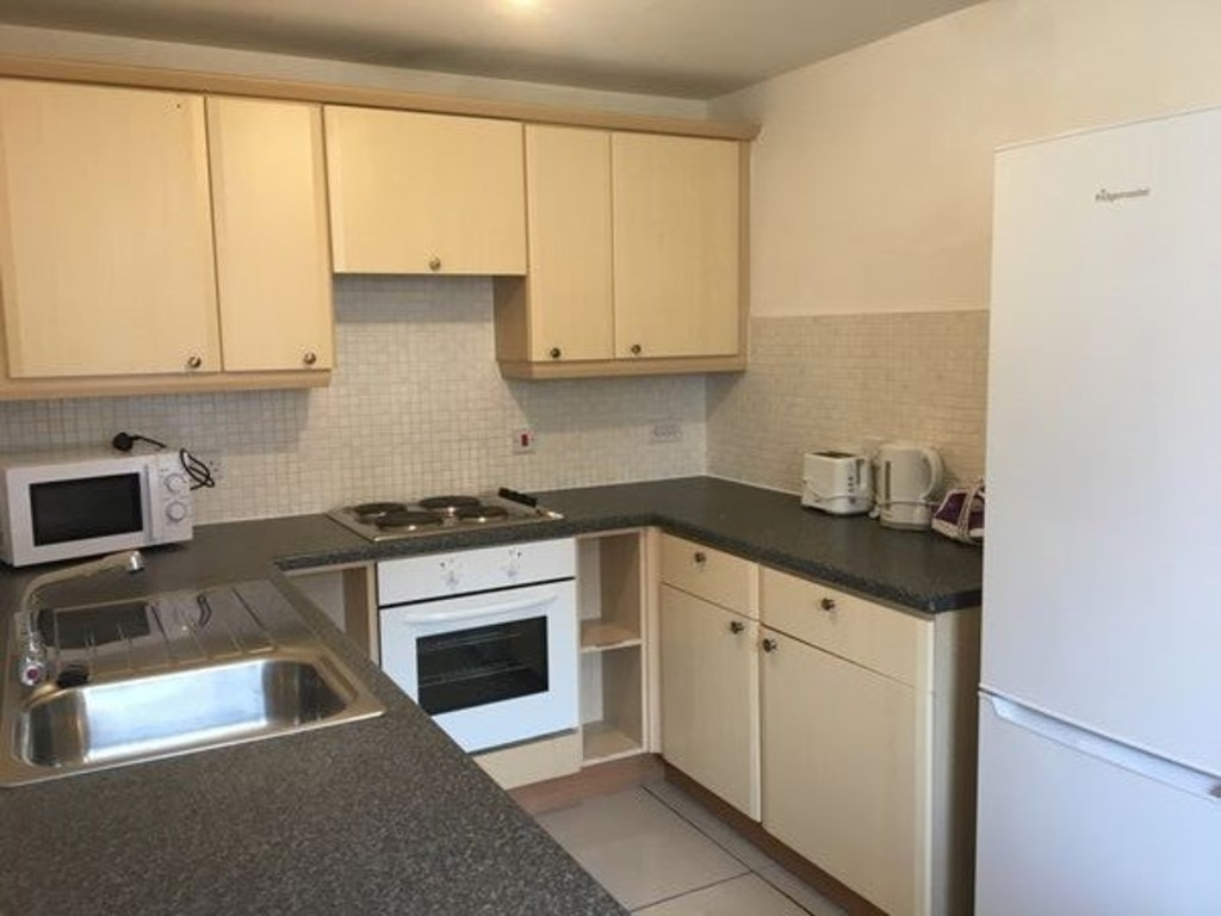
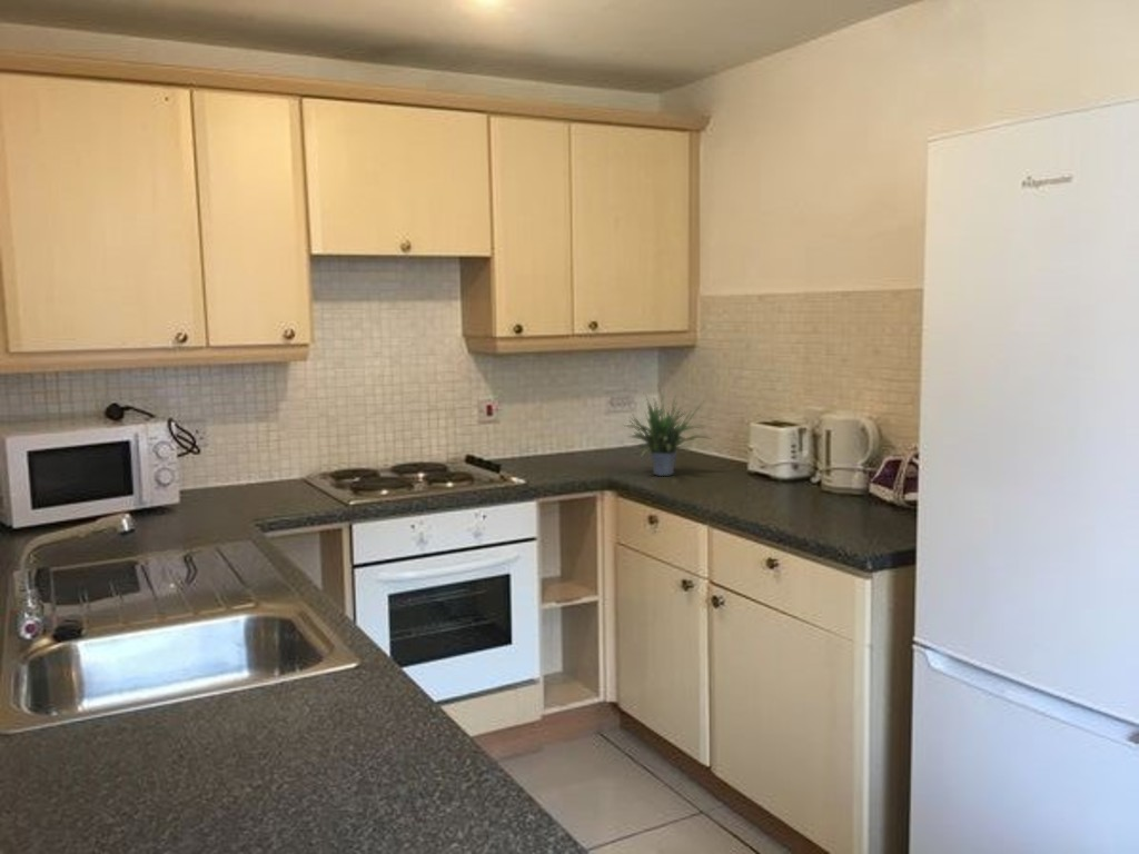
+ potted plant [622,381,713,477]
